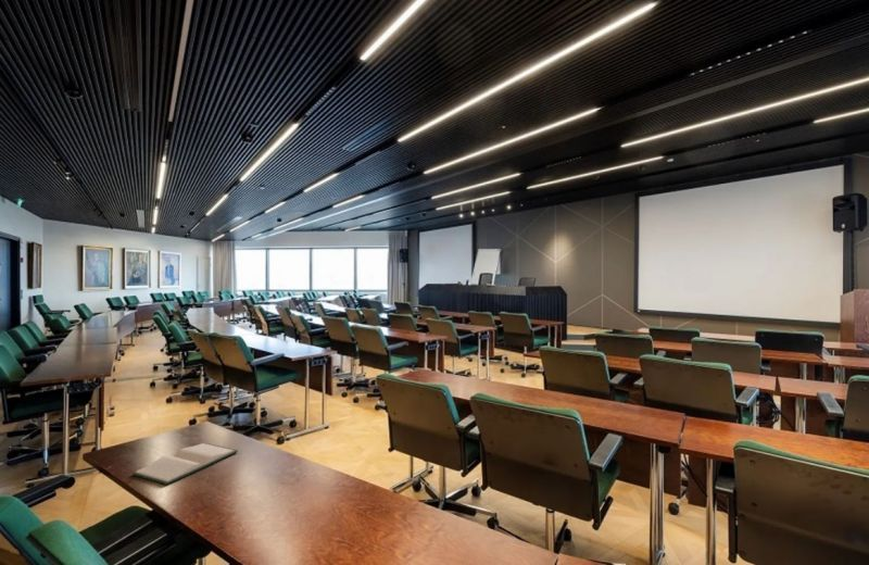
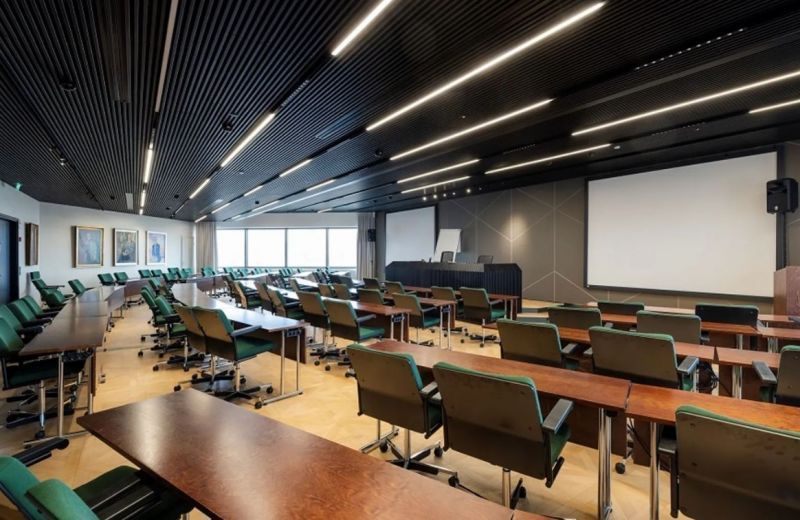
- hardback book [131,442,239,486]
